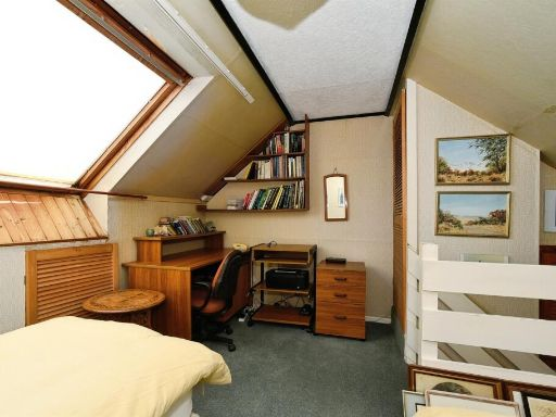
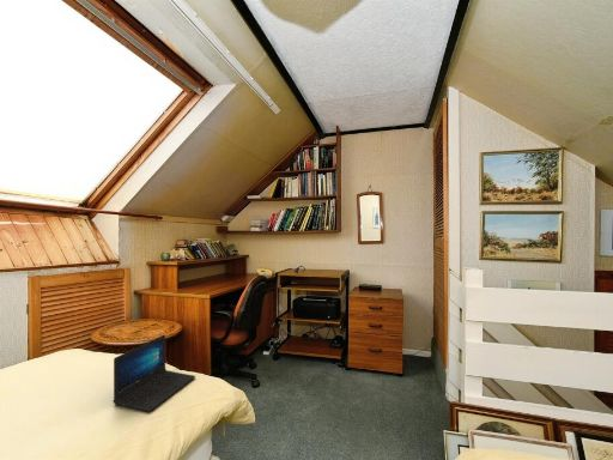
+ laptop [113,334,196,413]
